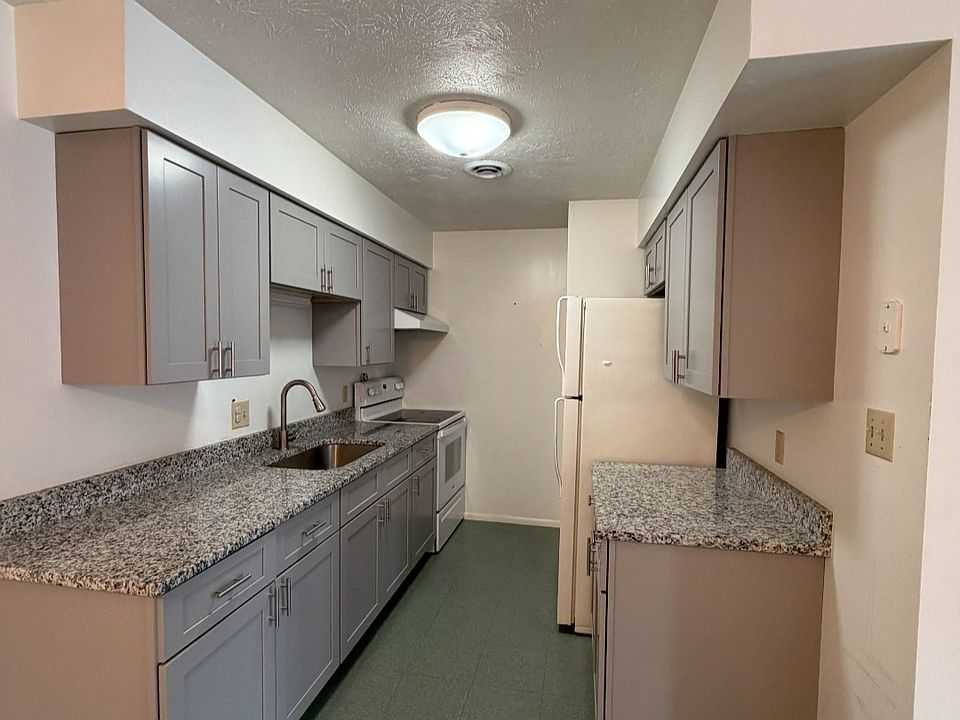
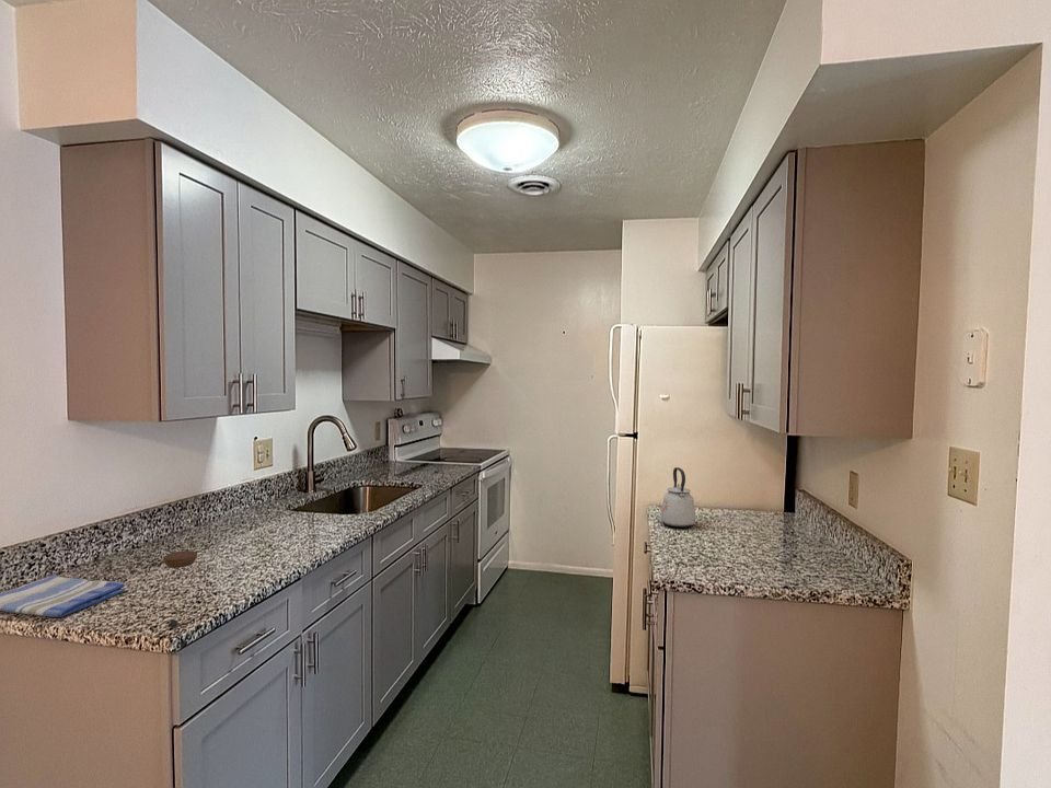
+ kettle [660,466,696,529]
+ dish towel [0,573,125,618]
+ jar [162,549,198,629]
